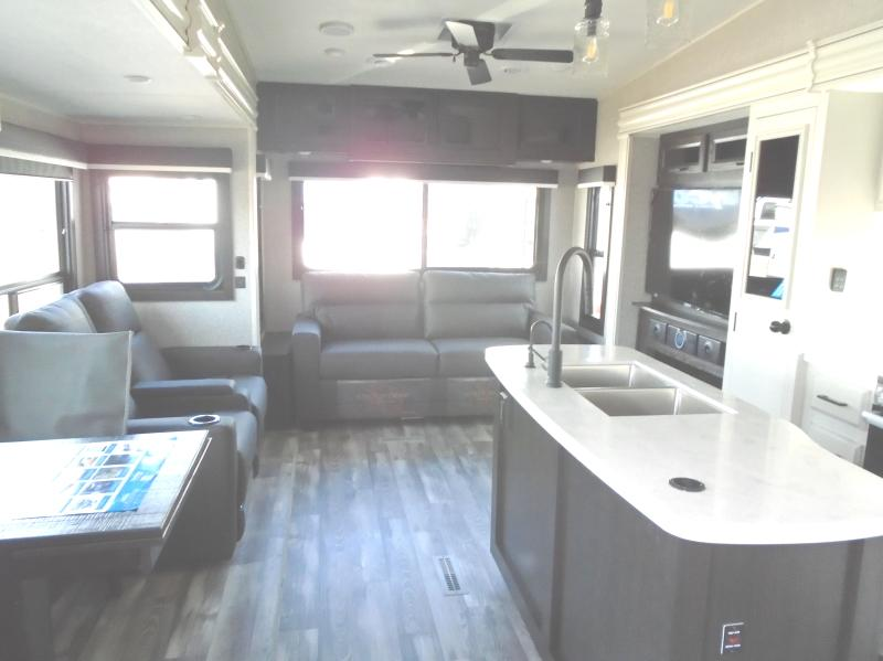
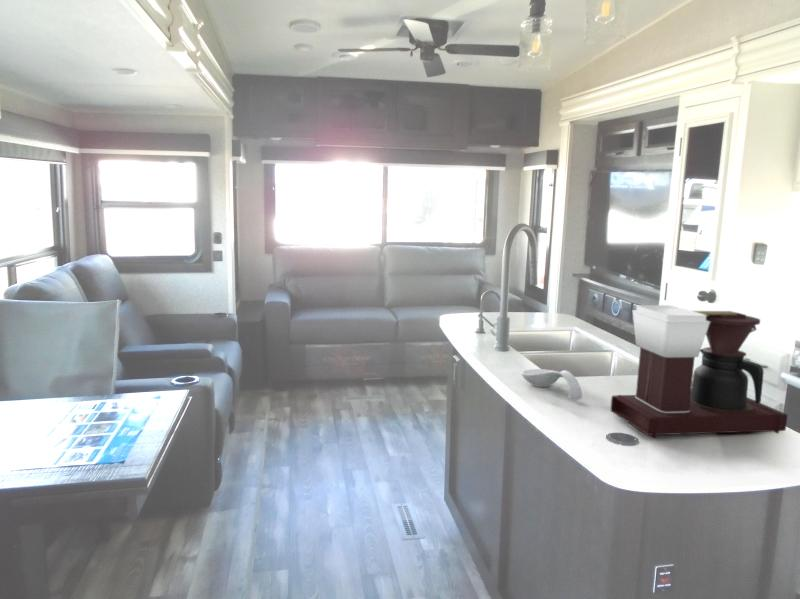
+ spoon rest [520,368,583,401]
+ coffee maker [610,304,788,439]
